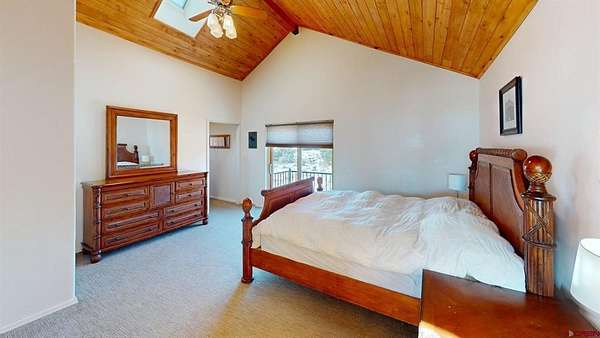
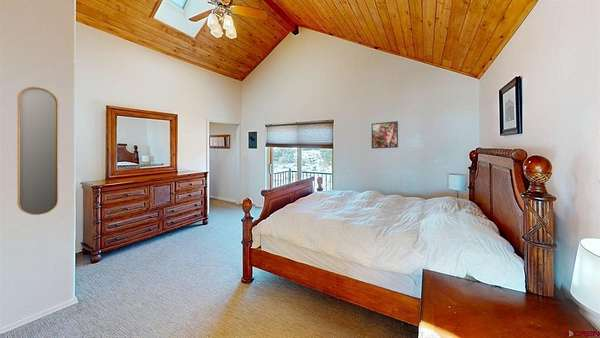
+ home mirror [16,86,59,216]
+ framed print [371,120,399,150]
